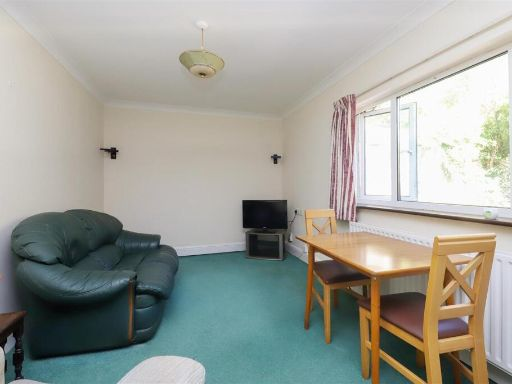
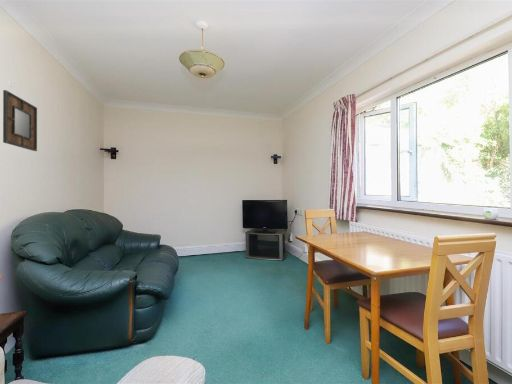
+ home mirror [2,89,38,152]
